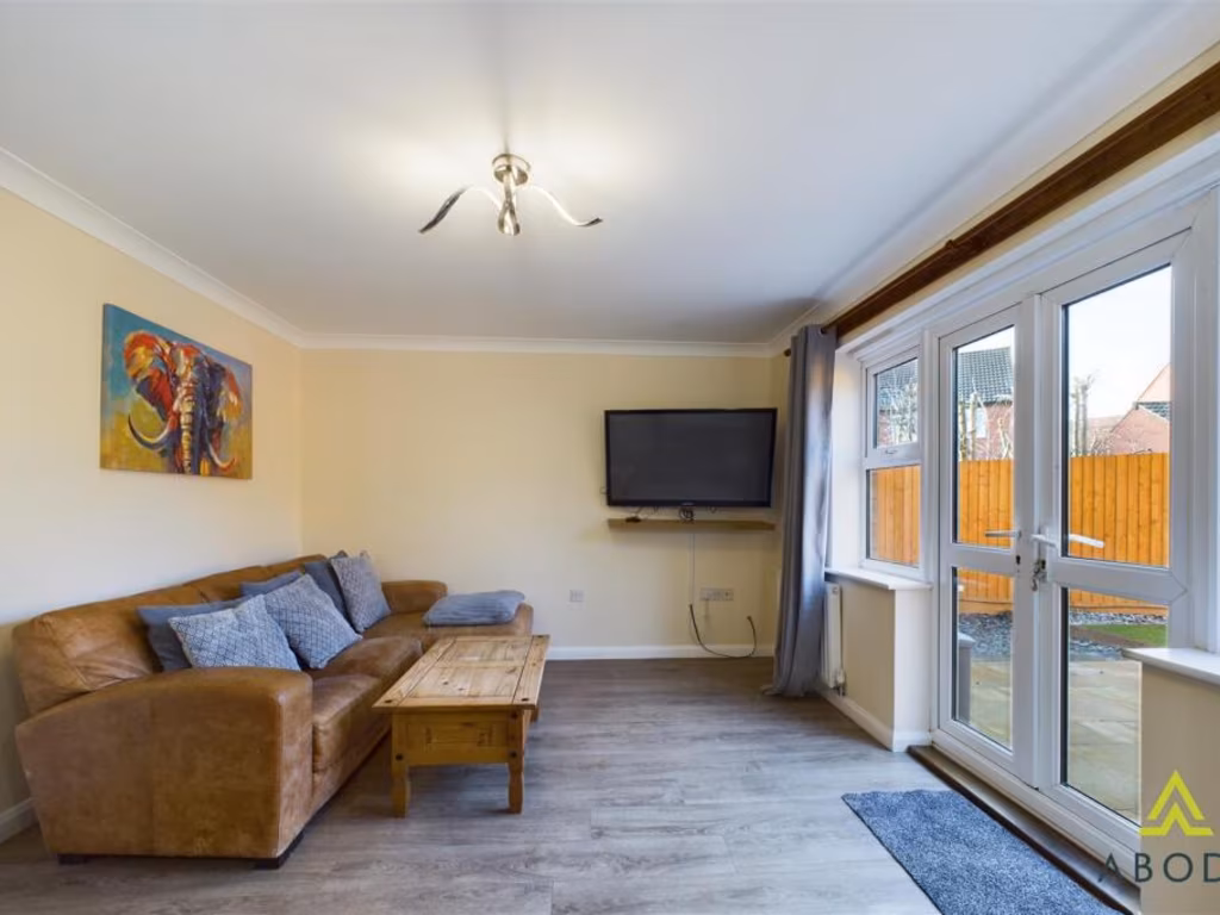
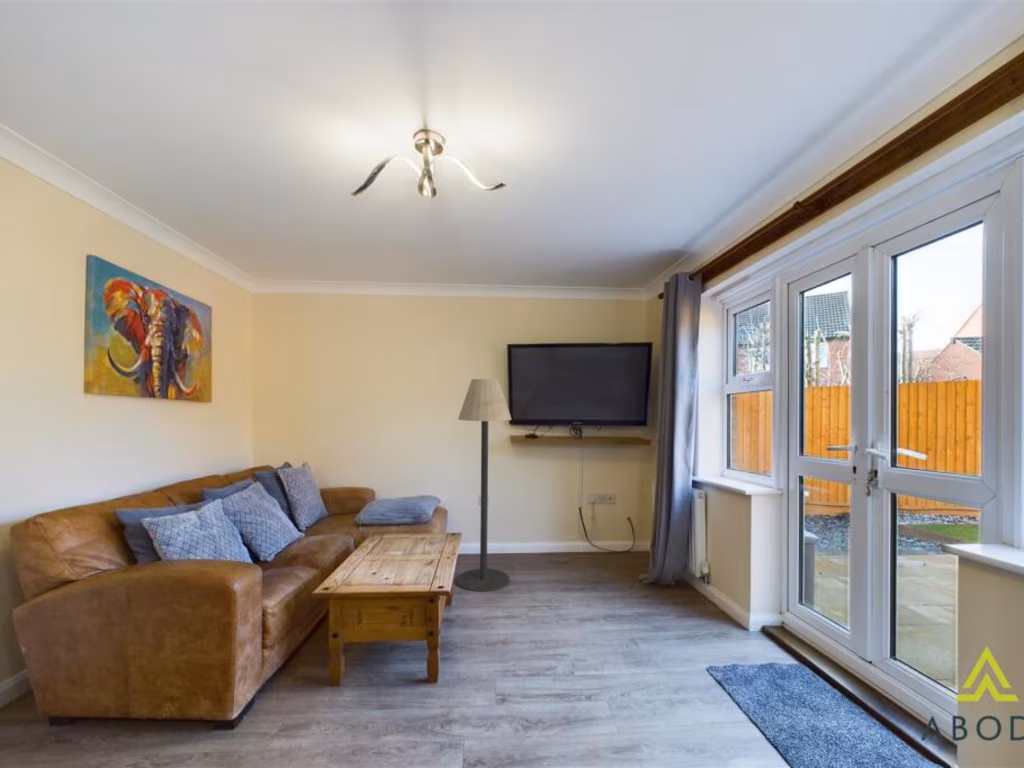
+ floor lamp [456,378,513,593]
